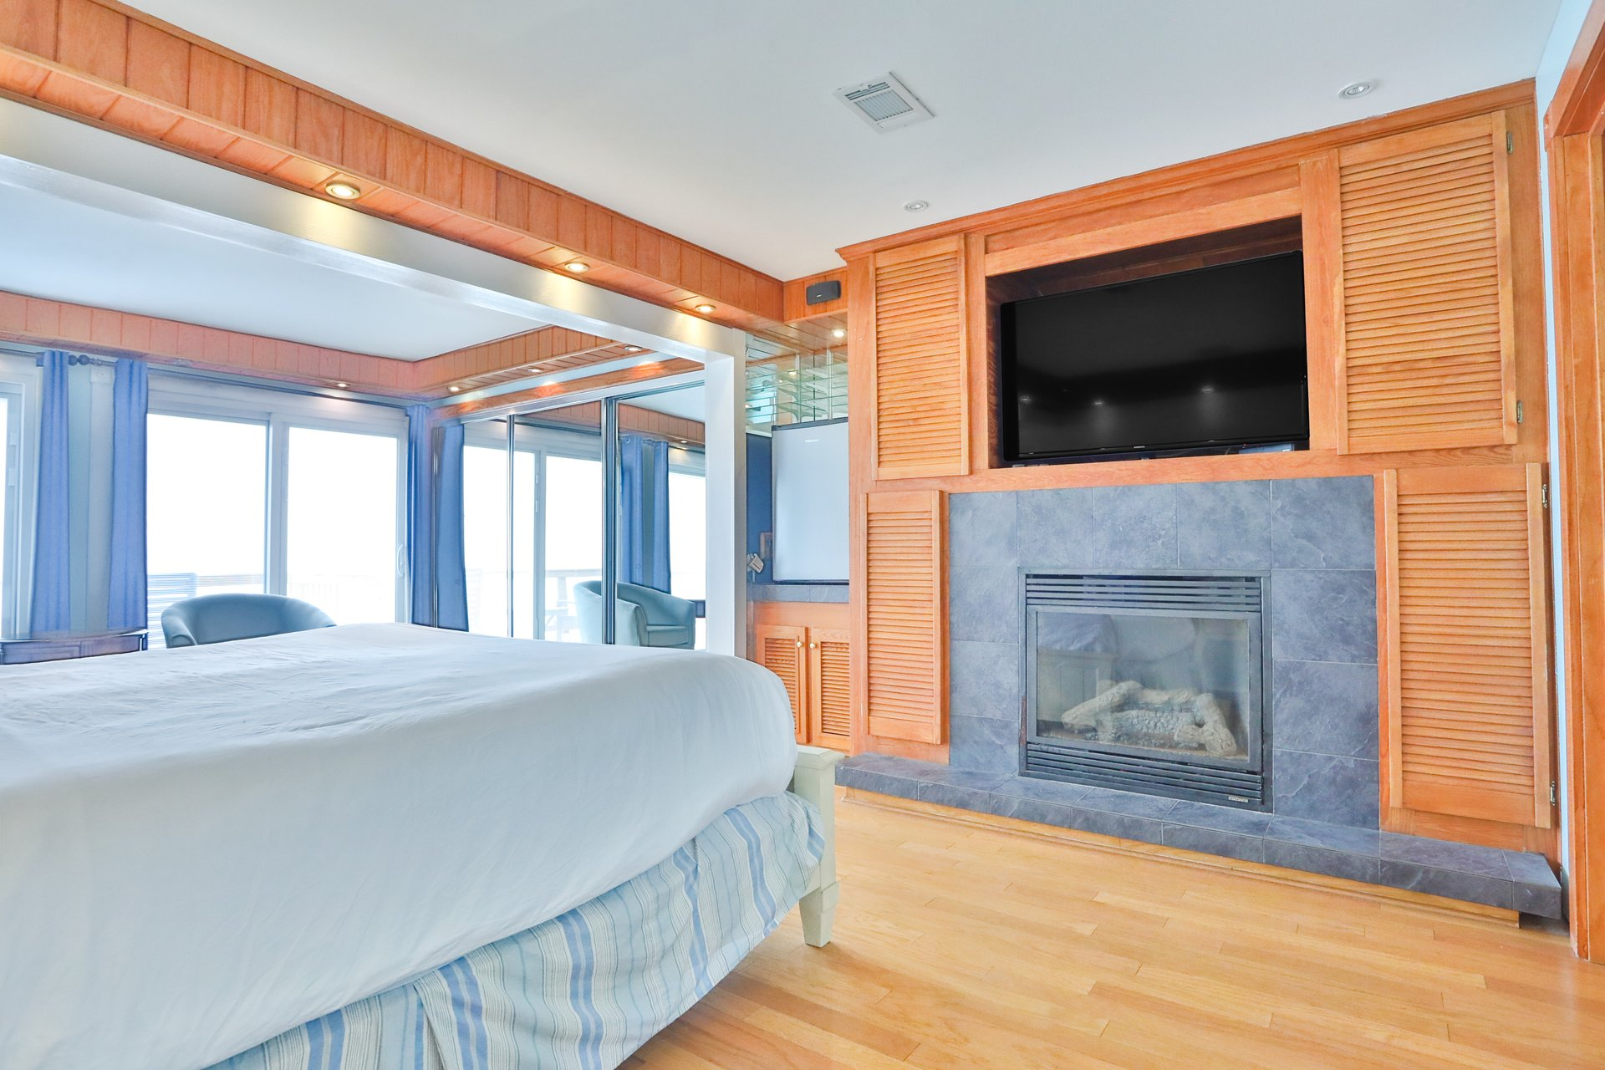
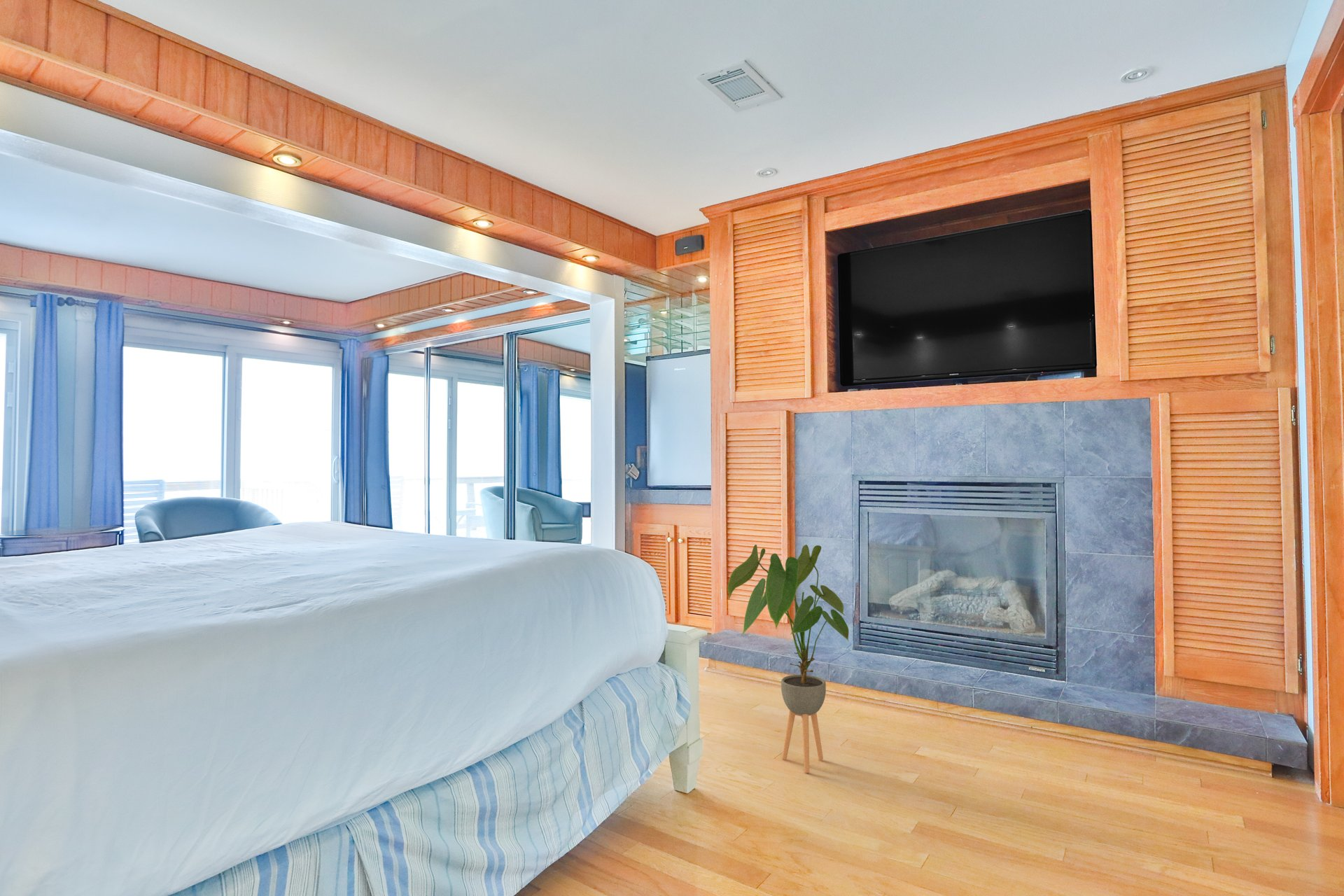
+ house plant [727,544,850,773]
